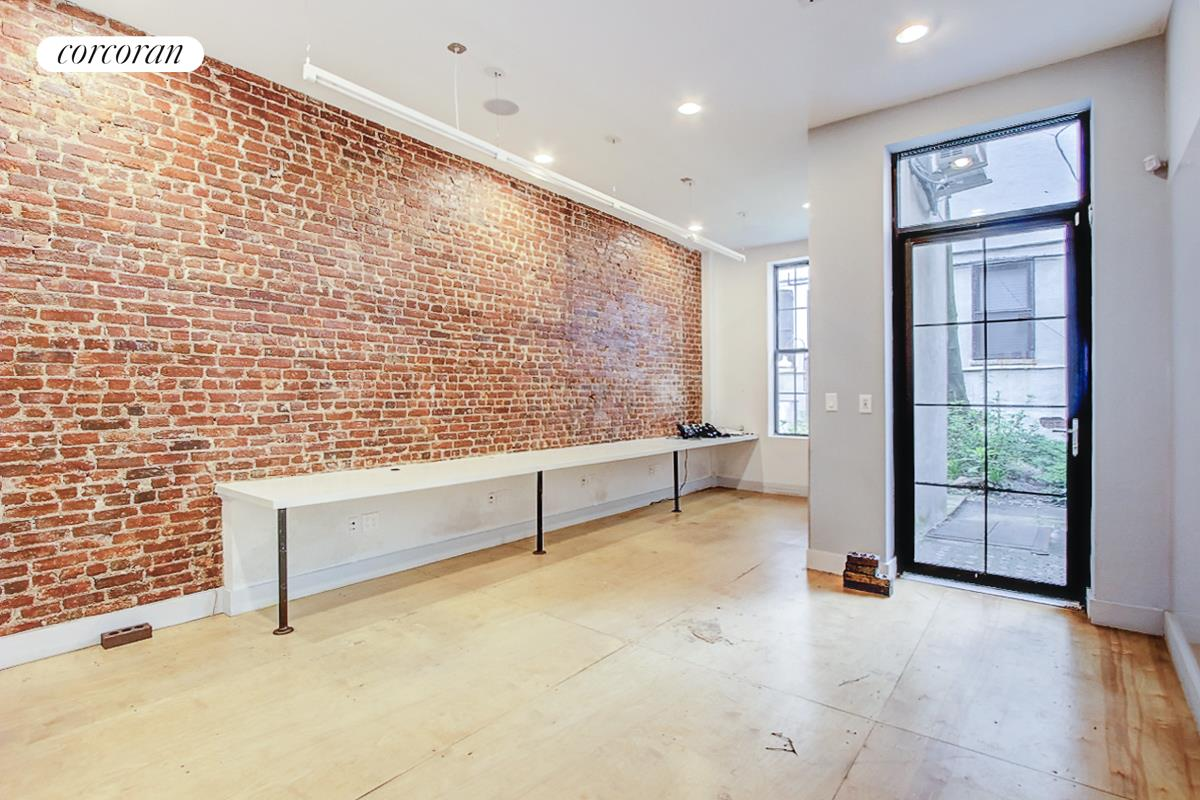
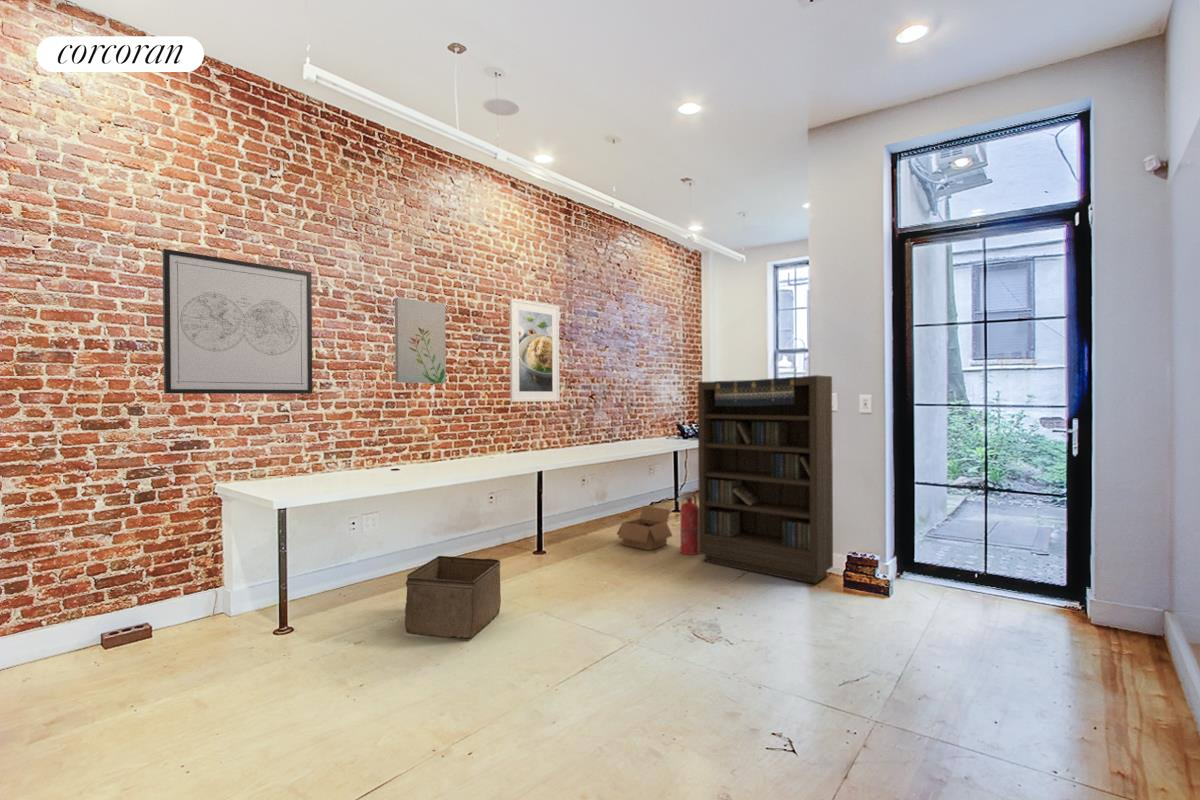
+ wall art [162,248,313,395]
+ wall art [394,297,447,384]
+ fire extinguisher [676,490,699,556]
+ bookcase [697,374,834,585]
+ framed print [509,297,561,403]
+ storage bin [404,555,502,641]
+ box [616,505,673,551]
